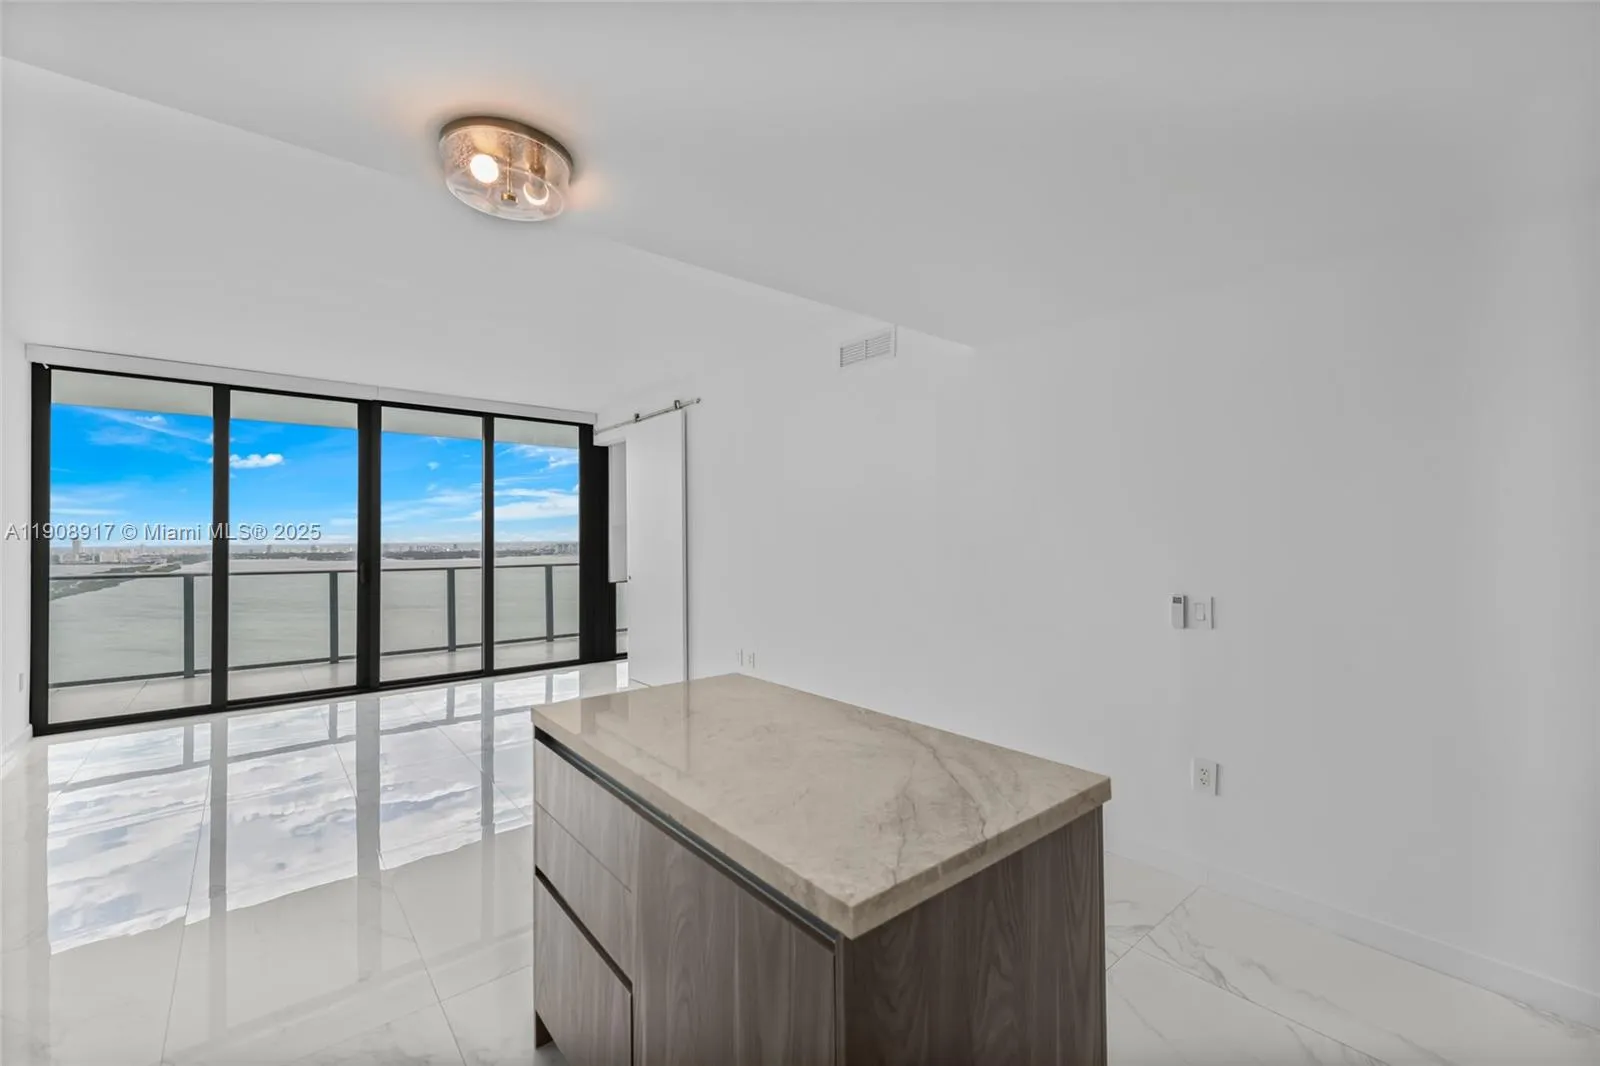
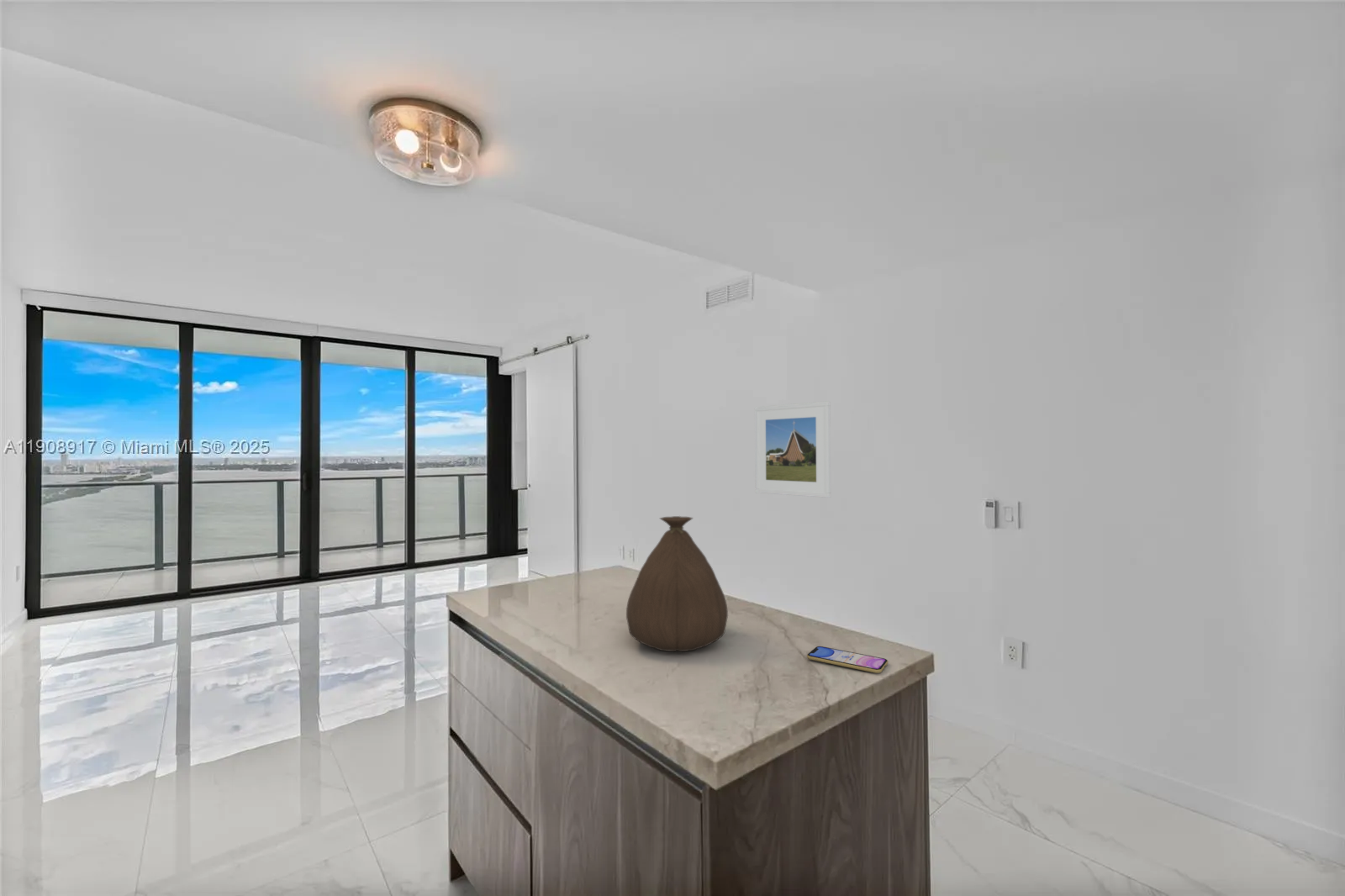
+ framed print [754,400,831,498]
+ bag [625,515,729,652]
+ smartphone [806,646,889,674]
